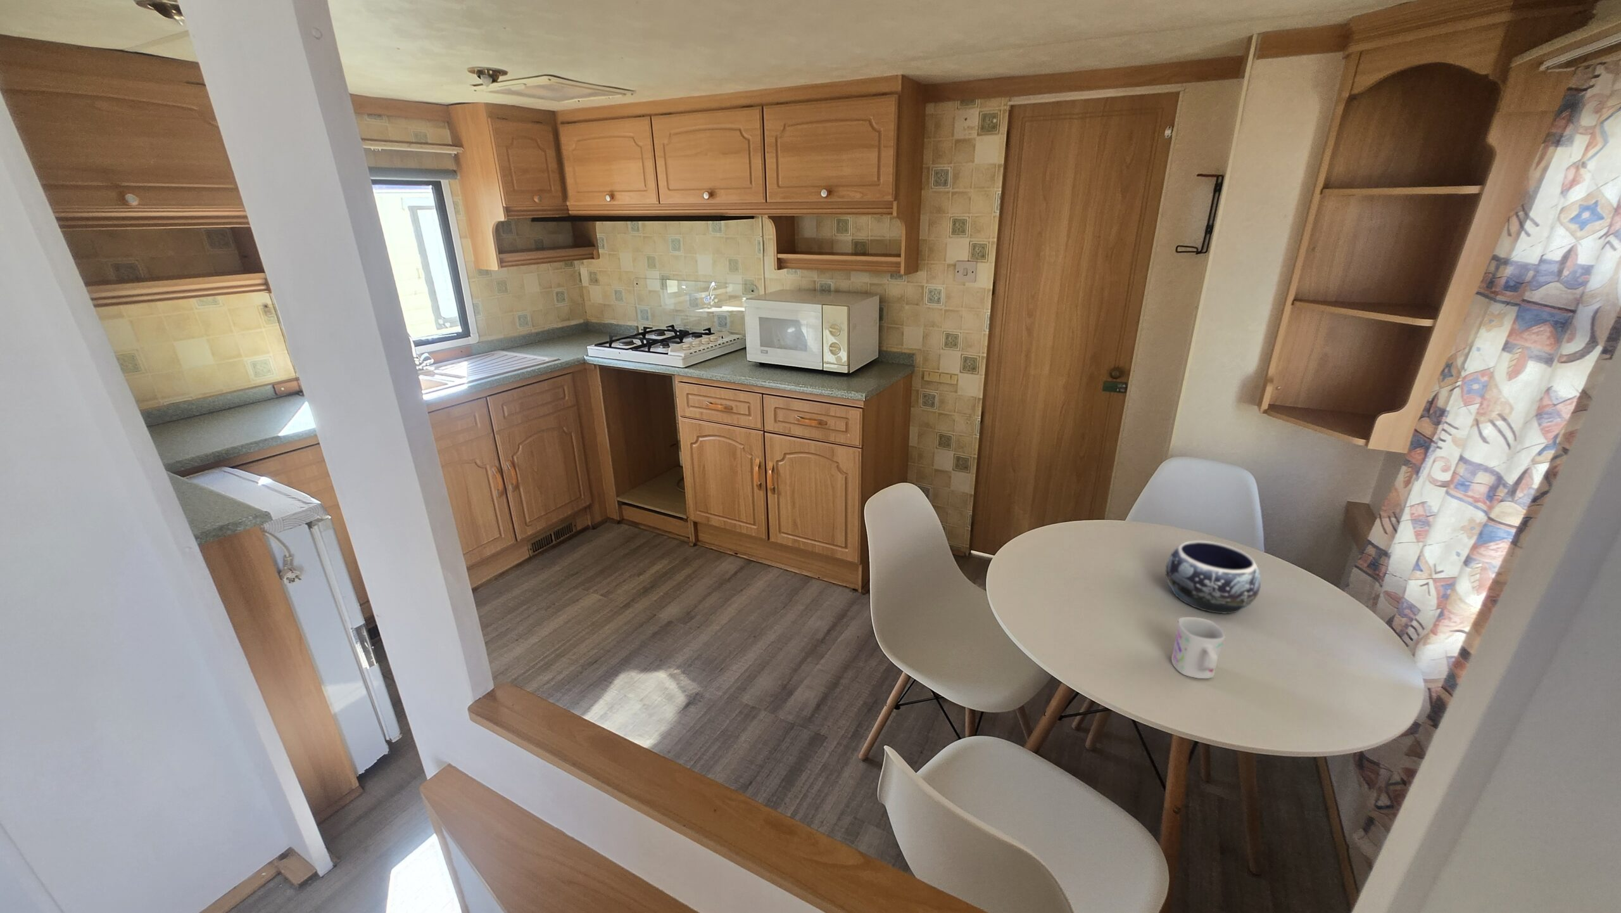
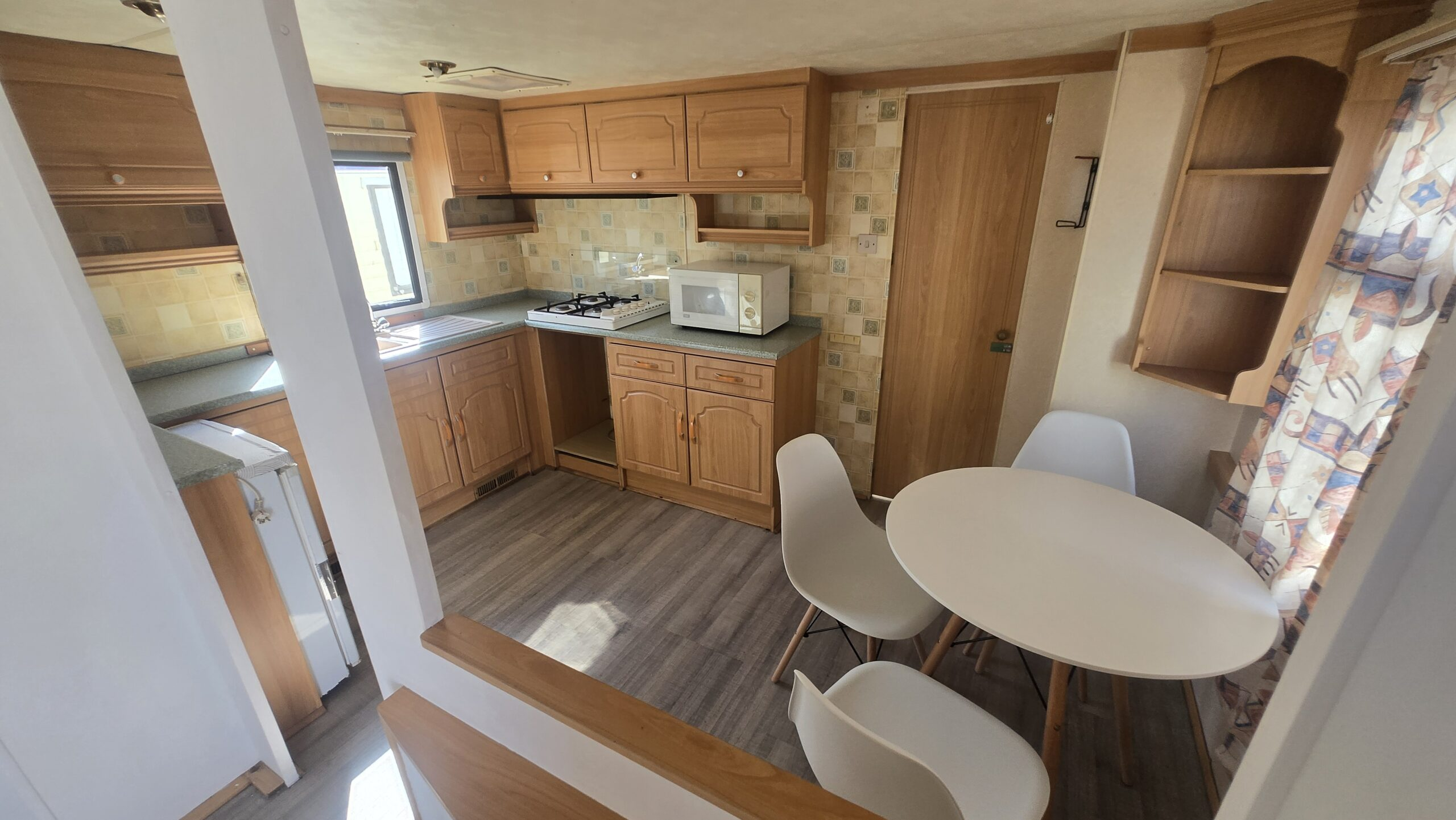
- decorative bowl [1165,540,1261,613]
- mug [1171,617,1226,679]
